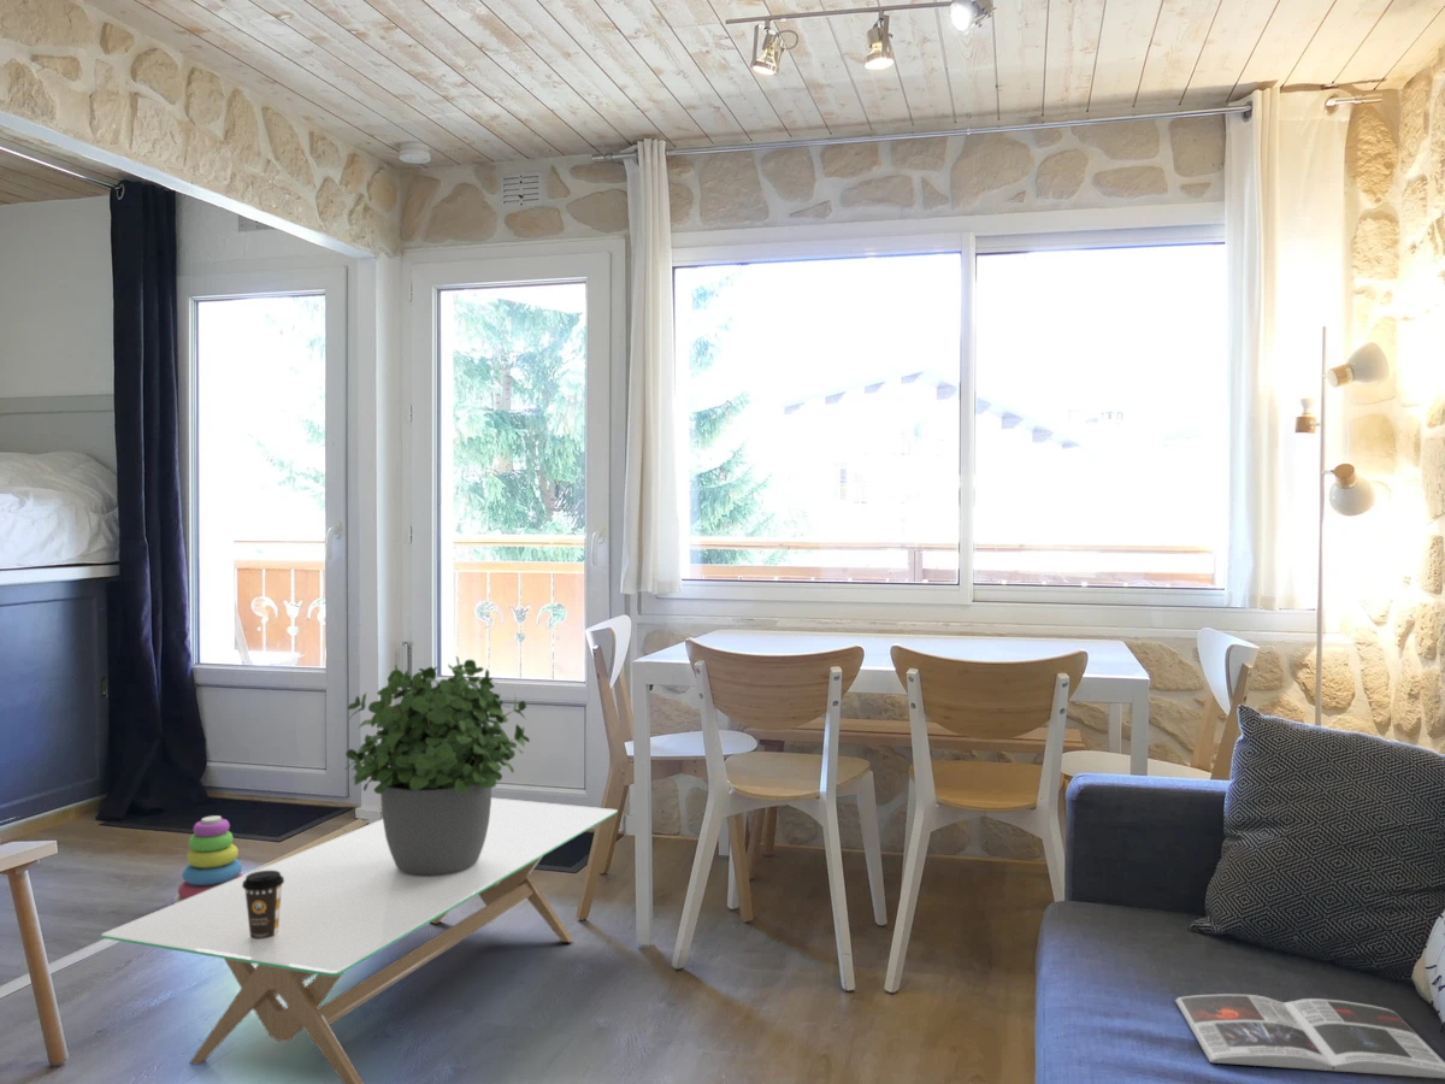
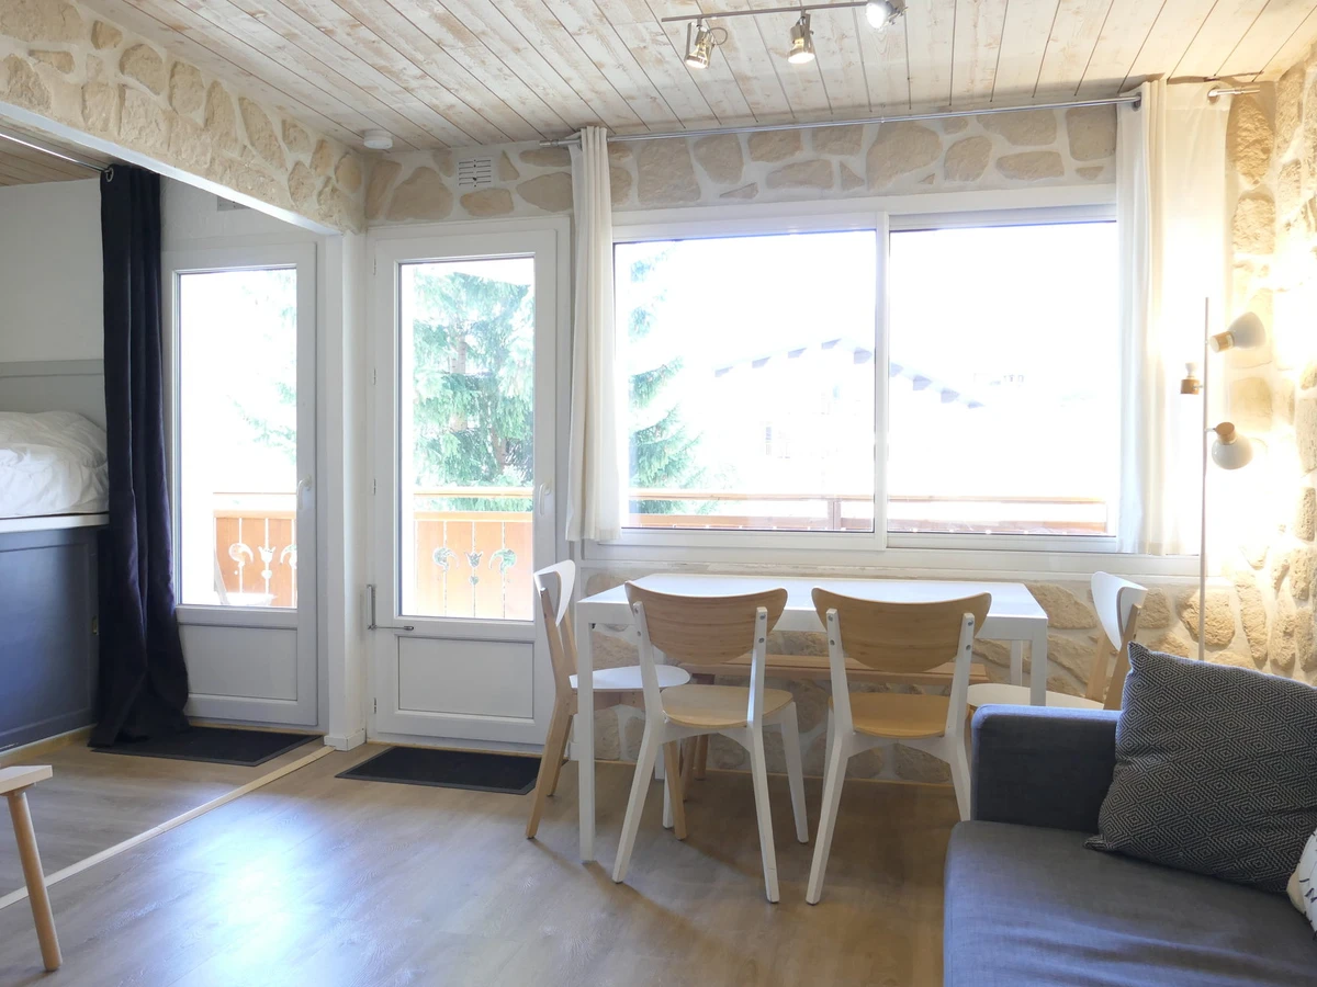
- magazine [1174,992,1445,1079]
- coffee cup [242,871,284,939]
- coffee table [100,797,619,1084]
- stacking toy [173,814,244,905]
- potted plant [344,655,531,876]
